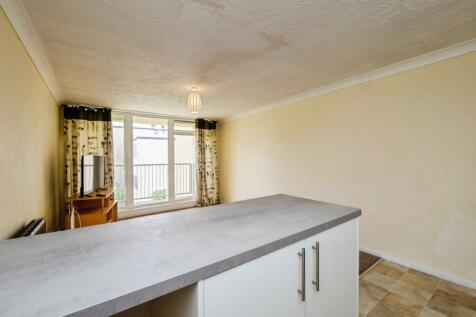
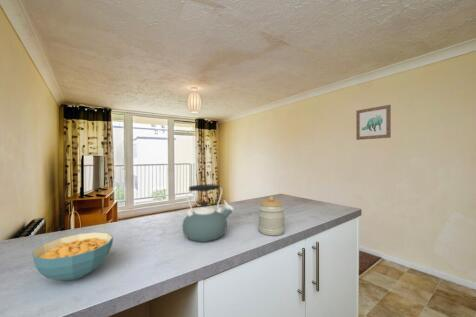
+ kettle [181,183,235,243]
+ cereal bowl [31,231,114,281]
+ wall art [355,104,392,141]
+ jar [257,195,286,236]
